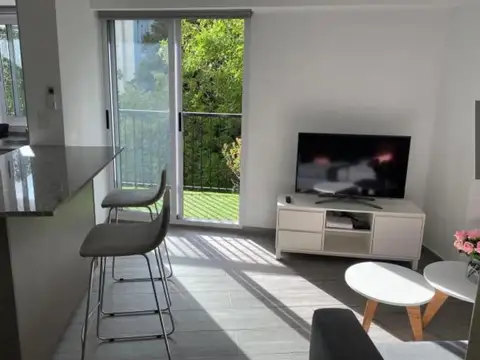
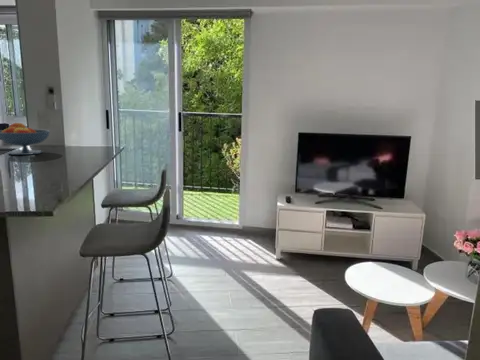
+ fruit bowl [0,121,51,156]
